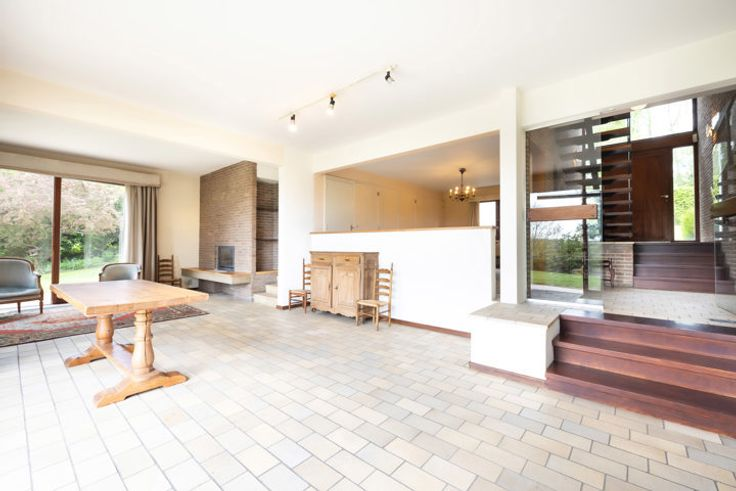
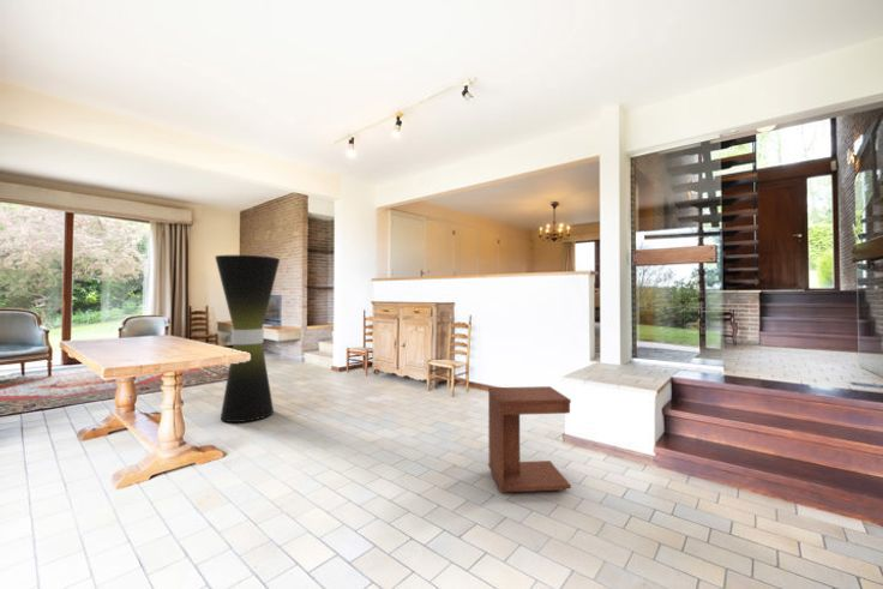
+ floor lamp [214,254,281,423]
+ side table [487,385,572,494]
